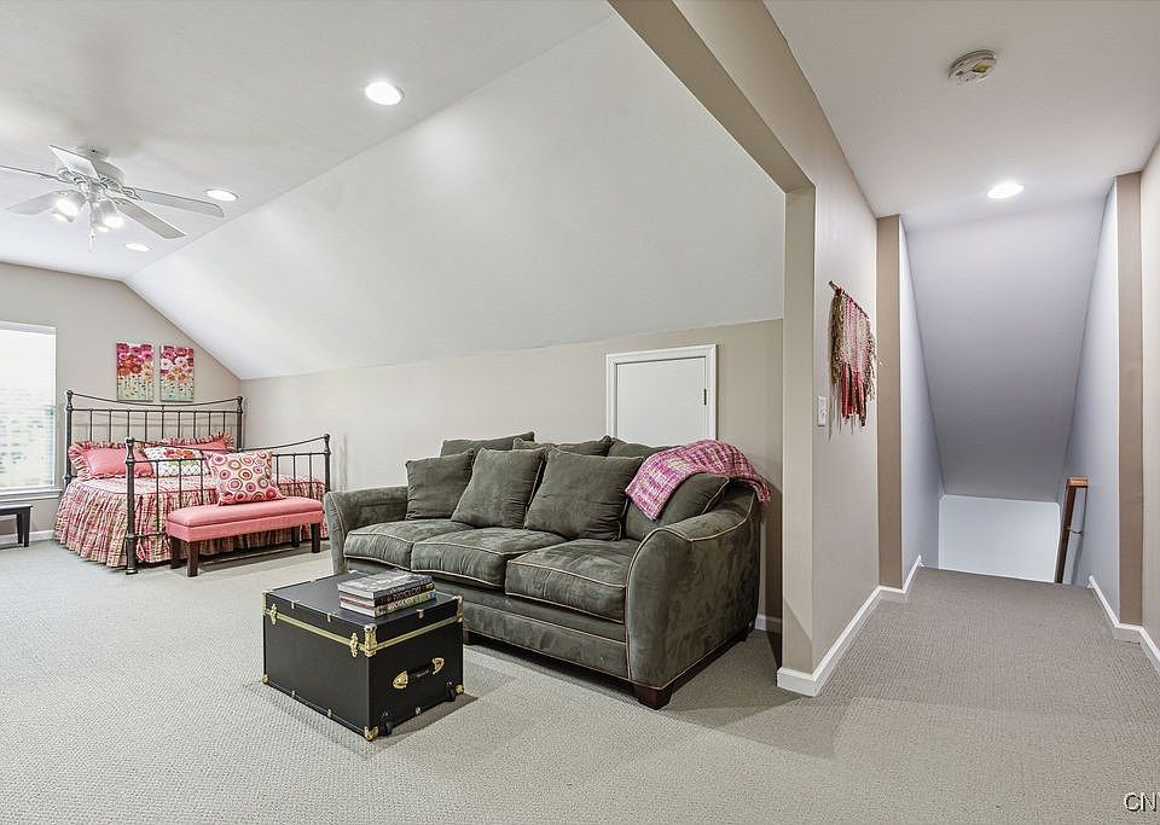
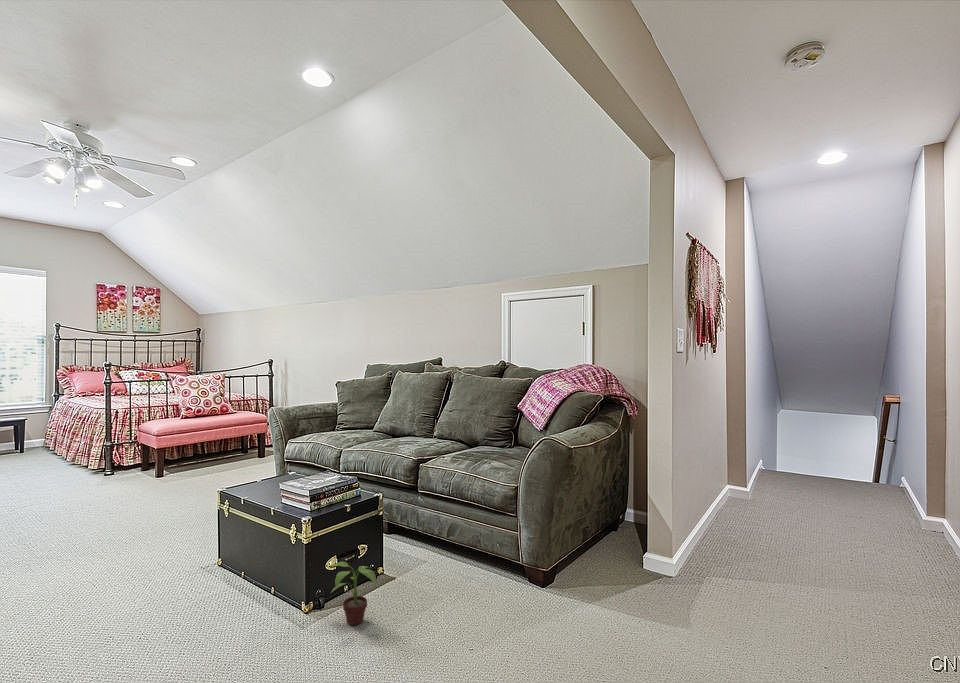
+ potted plant [327,561,378,626]
